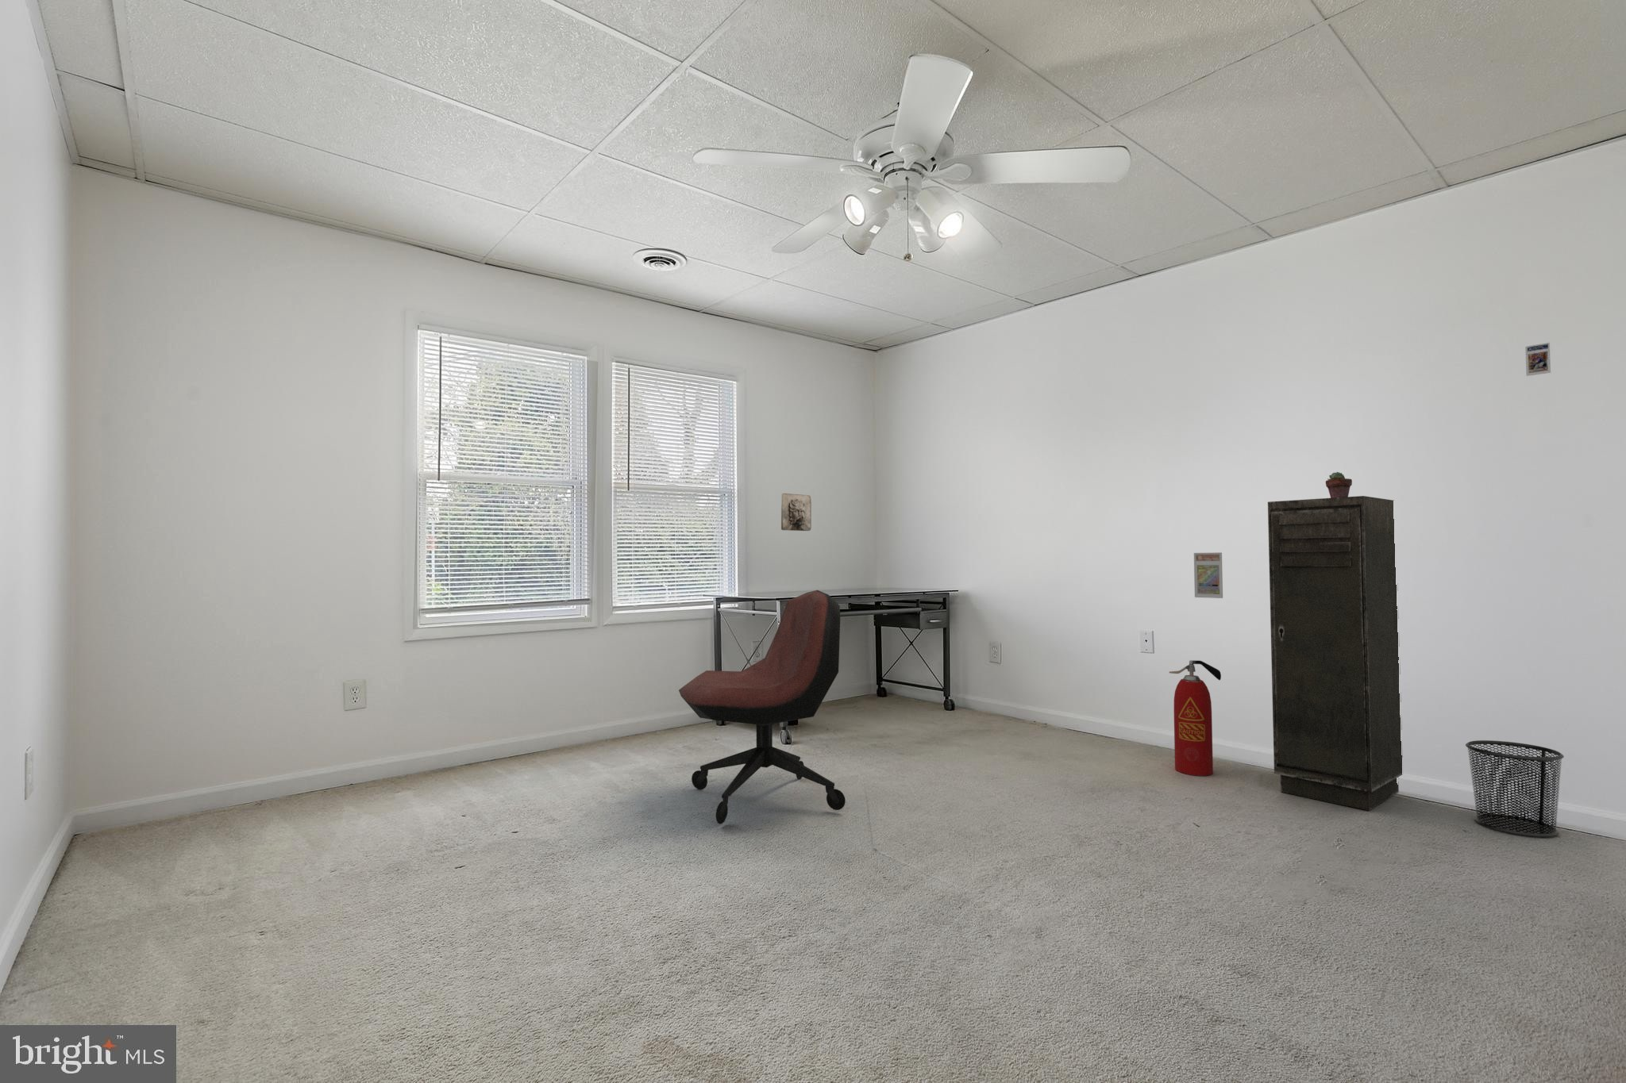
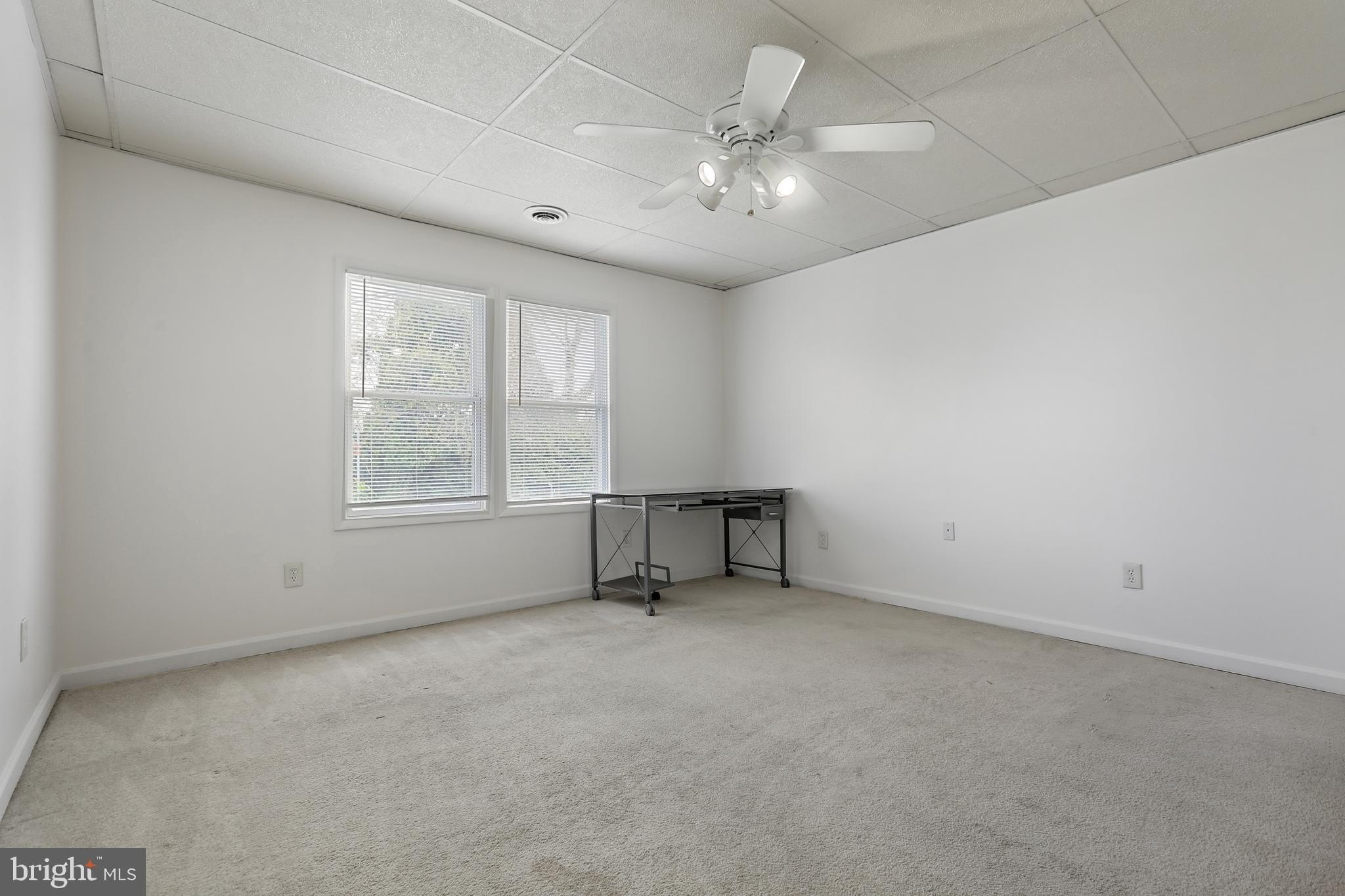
- fire extinguisher [1169,659,1222,777]
- waste bin [1465,740,1564,838]
- wall relief [781,493,812,532]
- office chair [678,590,846,824]
- storage cabinet [1267,496,1402,811]
- potted succulent [1325,471,1353,498]
- trading card display case [1193,551,1223,600]
- graded trading card [1524,342,1551,377]
